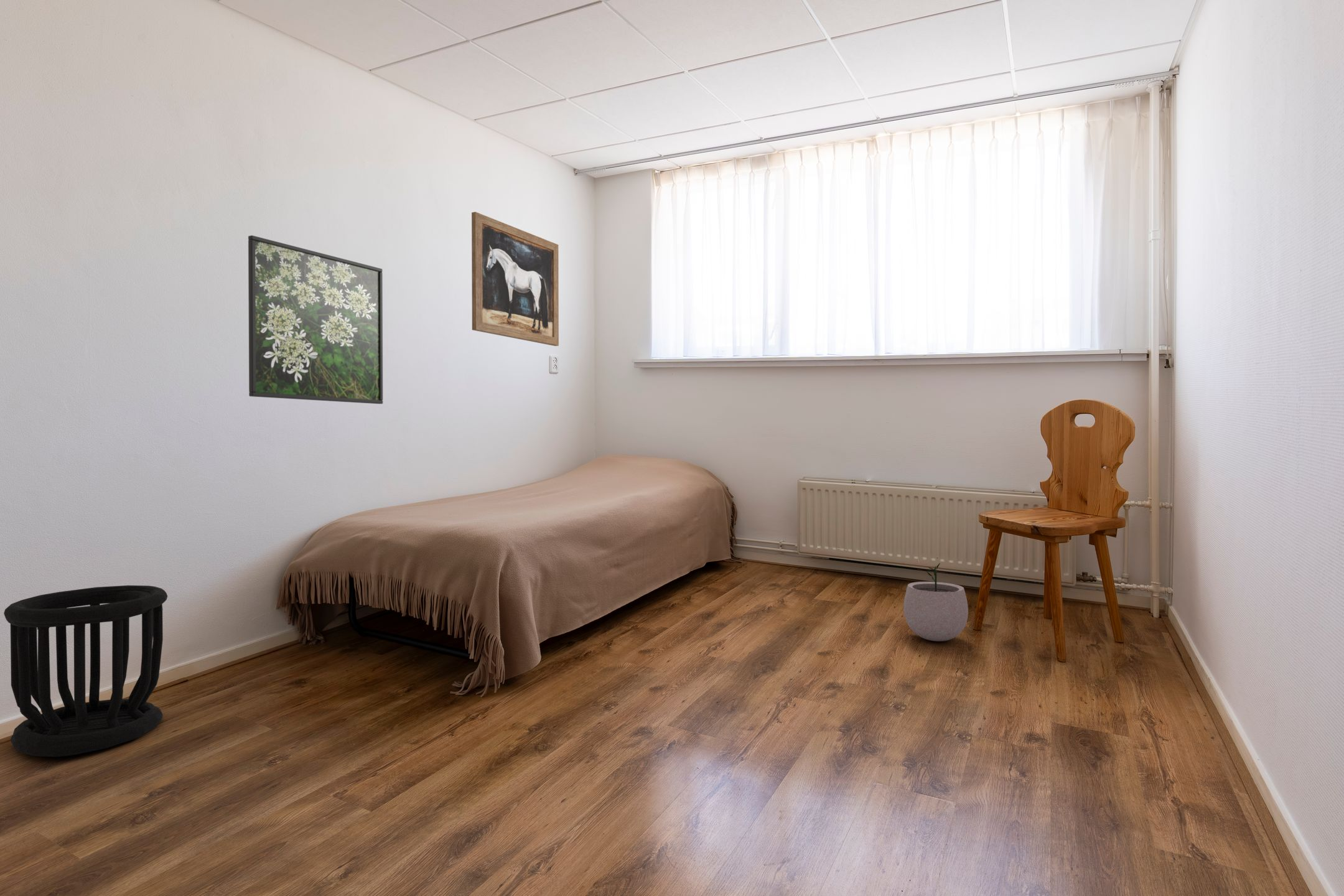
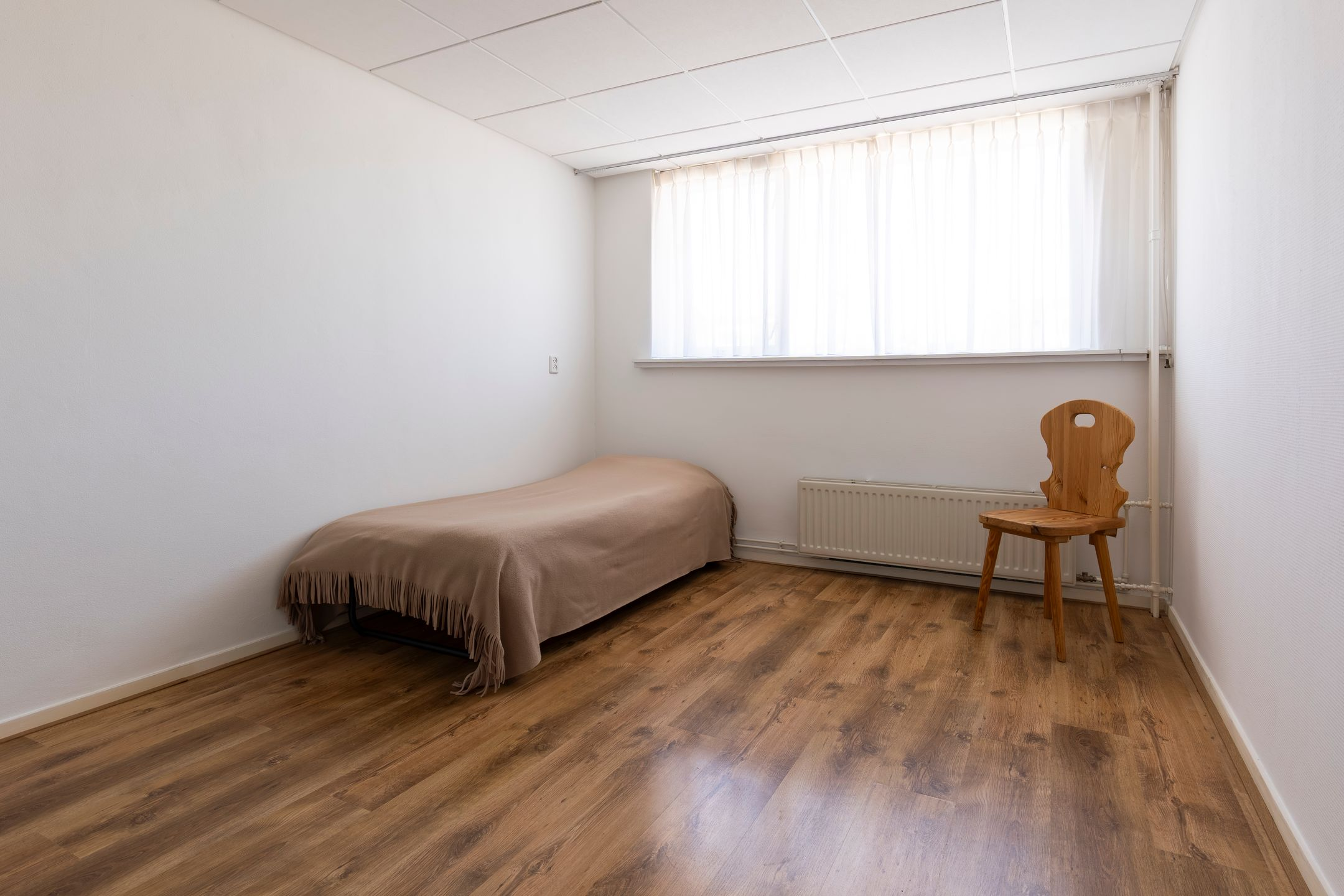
- wastebasket [3,585,168,757]
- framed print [248,235,383,404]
- plant pot [903,562,969,642]
- wall art [471,212,559,347]
